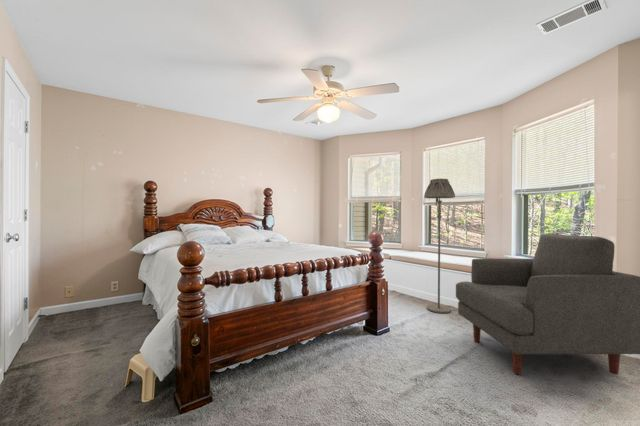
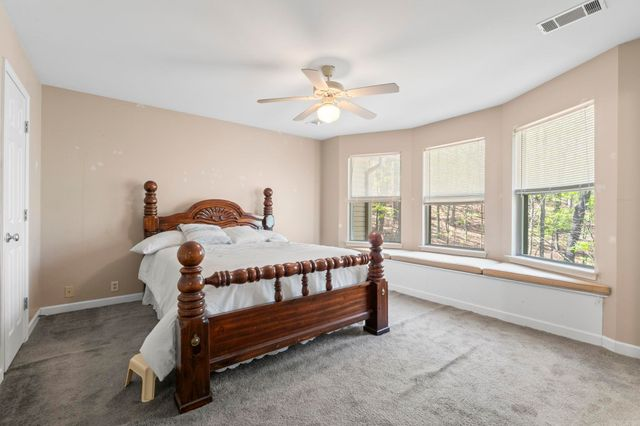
- floor lamp [423,178,456,314]
- chair [455,232,640,375]
